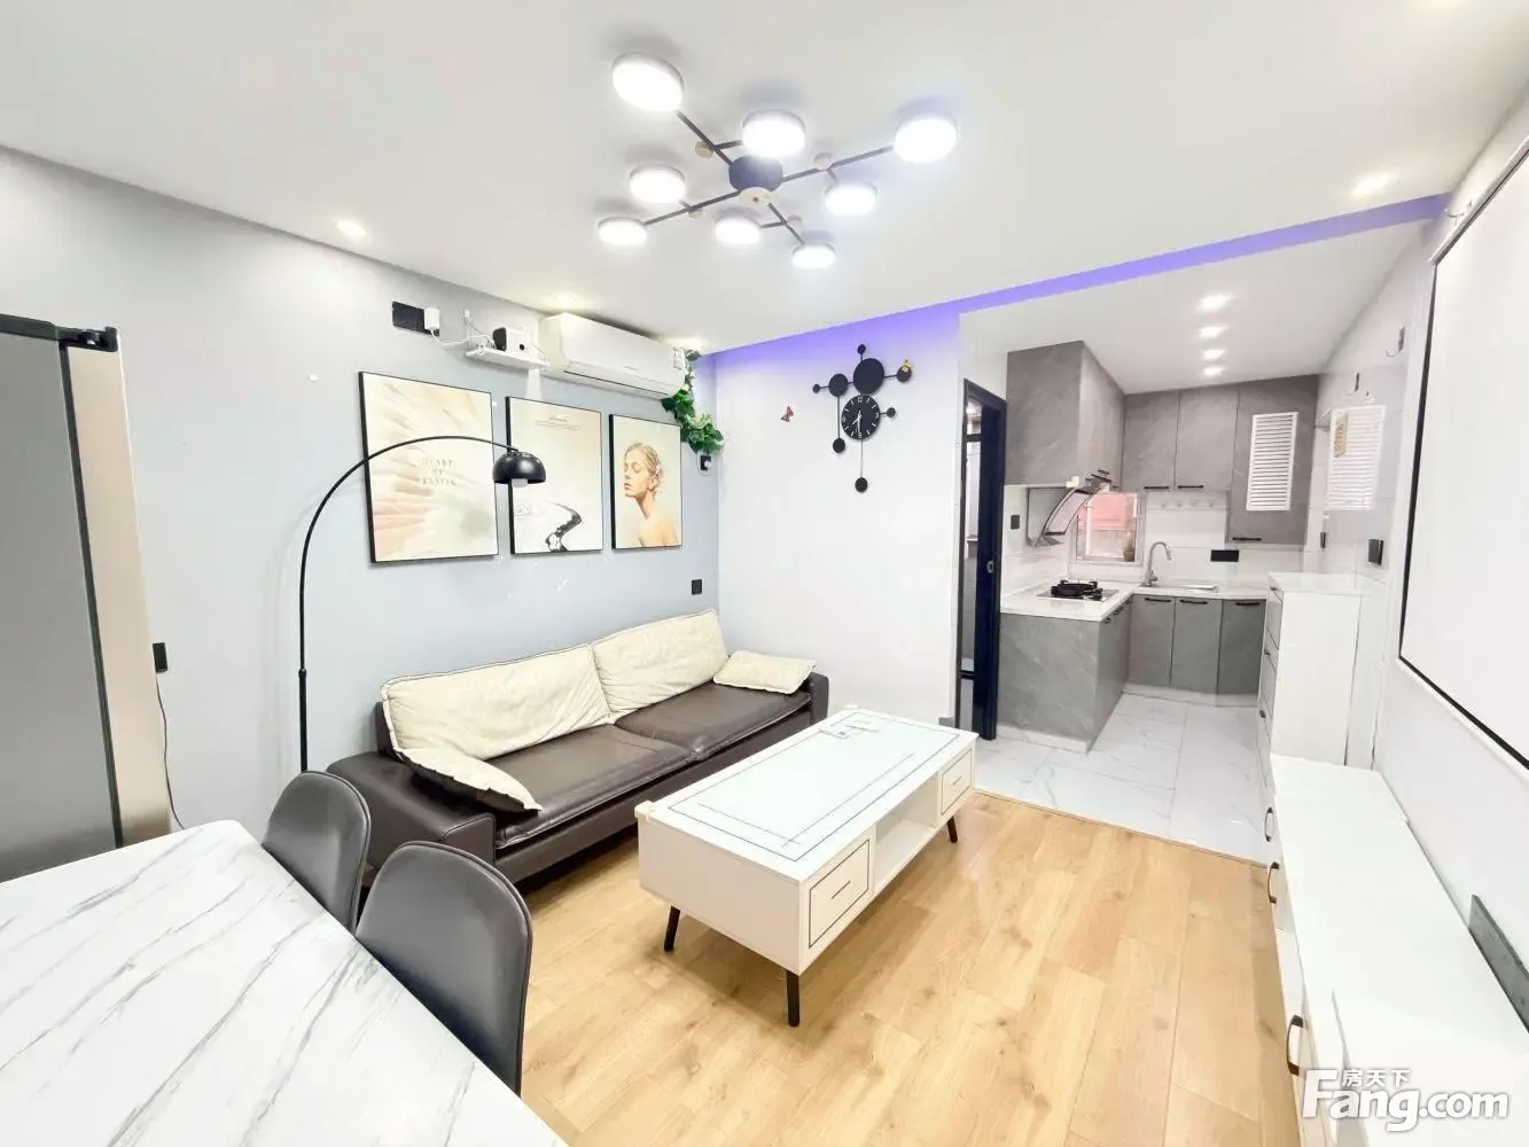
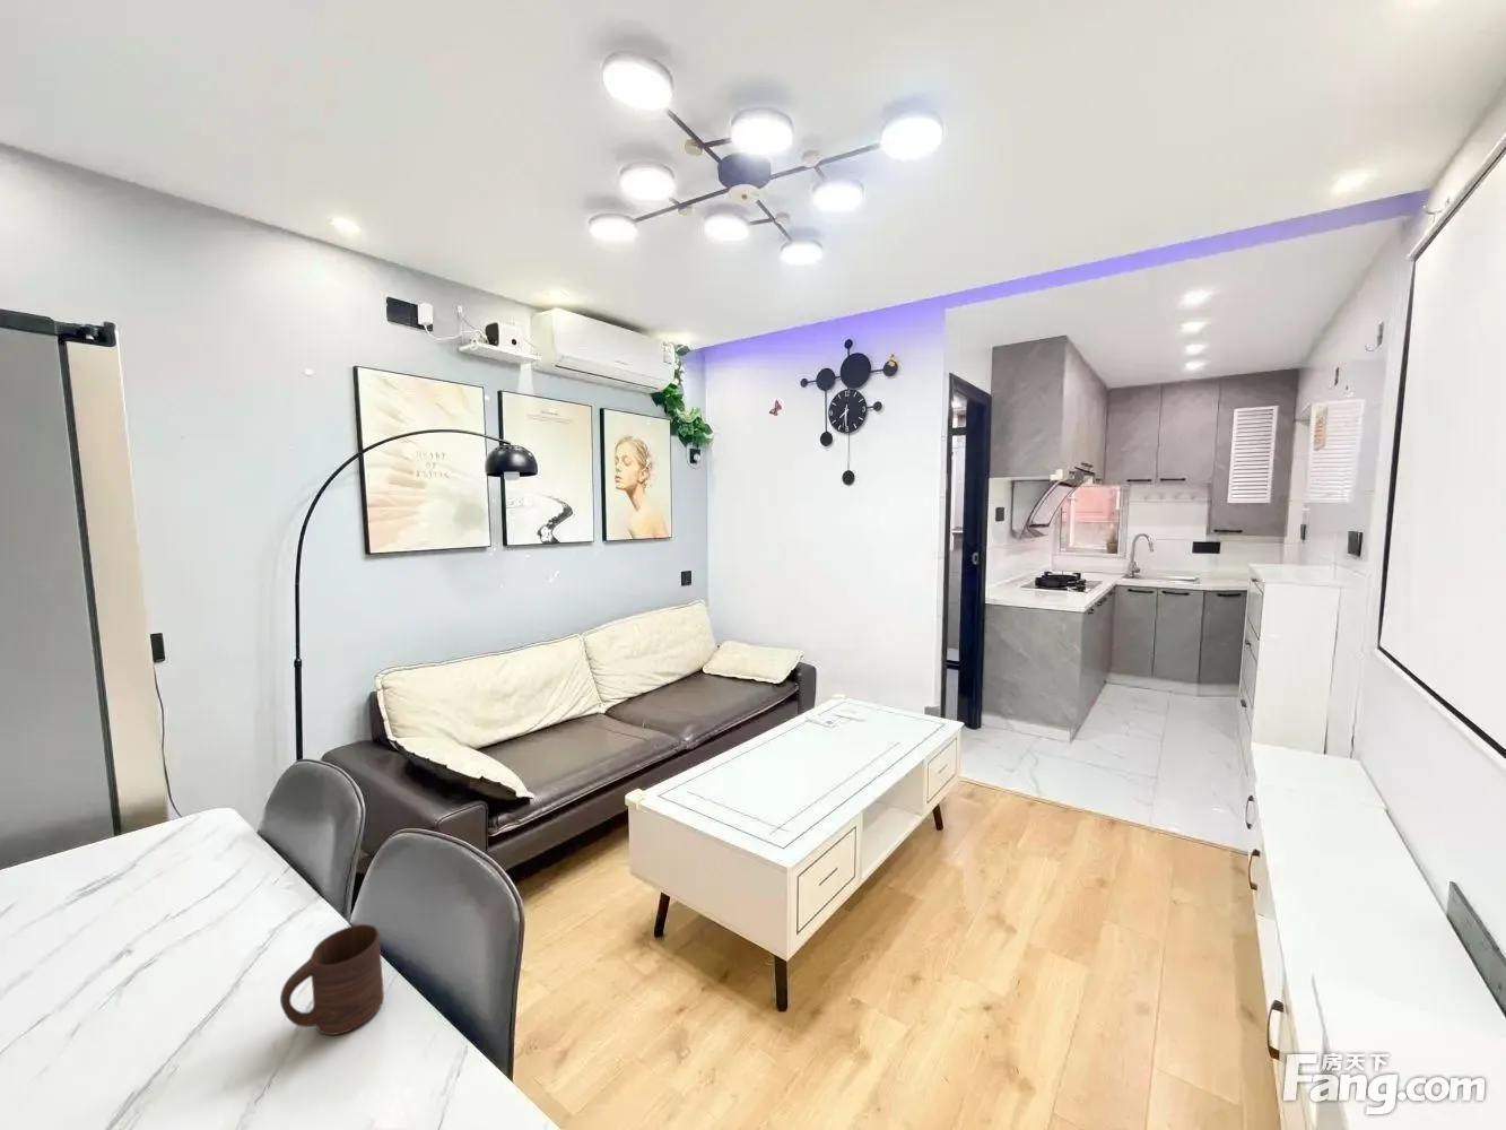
+ cup [279,923,386,1036]
